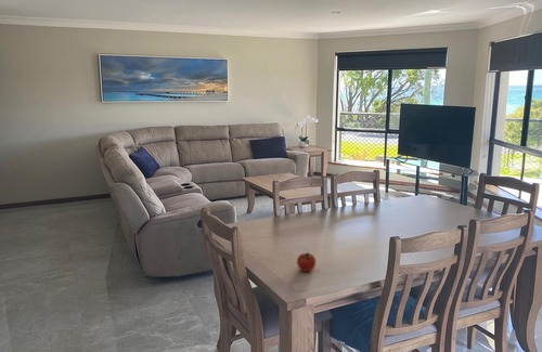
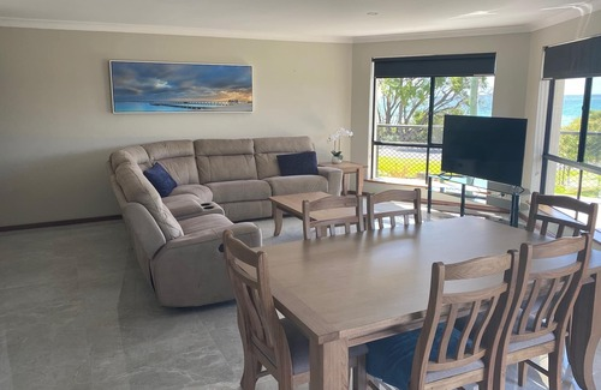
- fruit [296,251,317,273]
